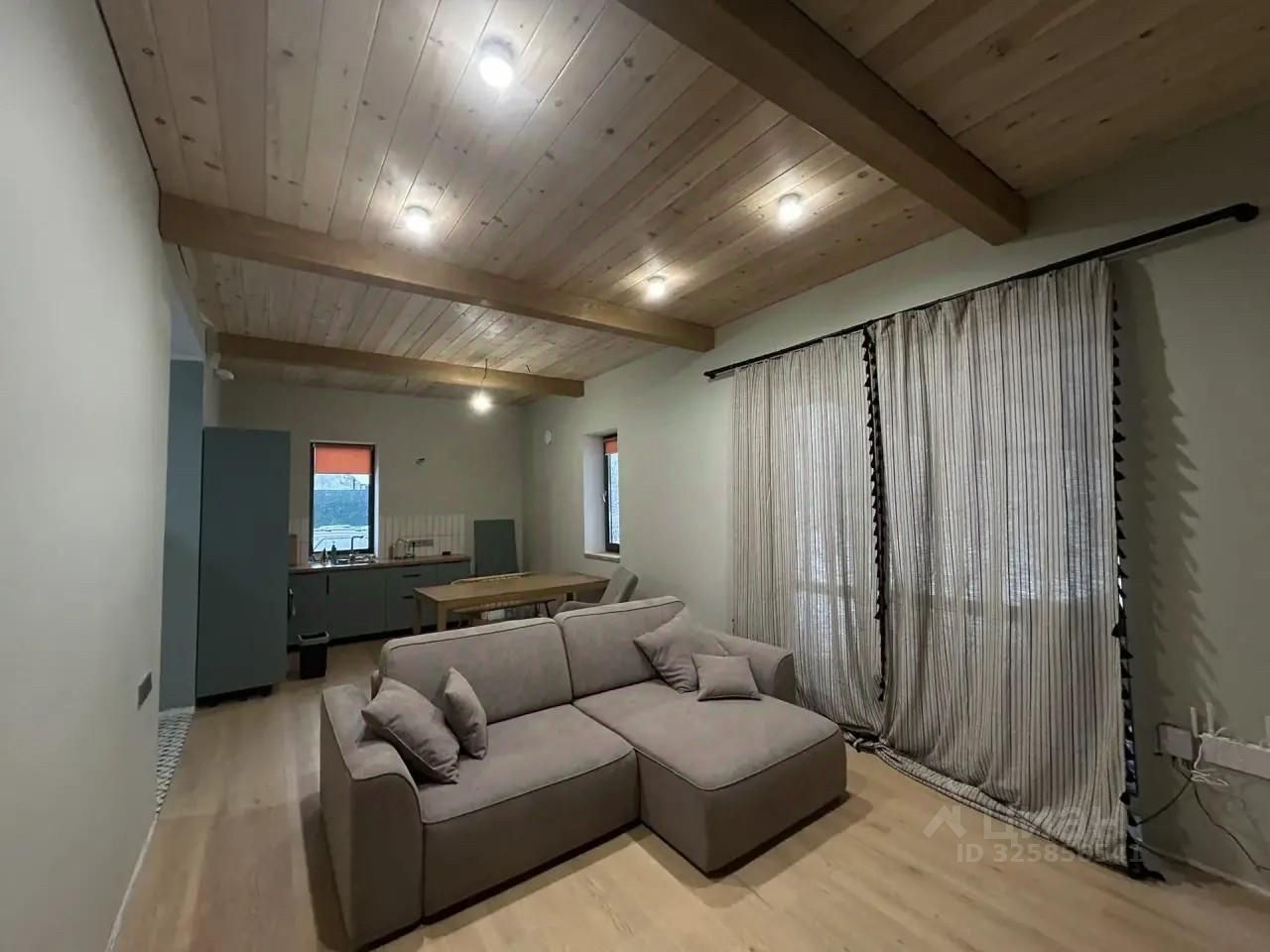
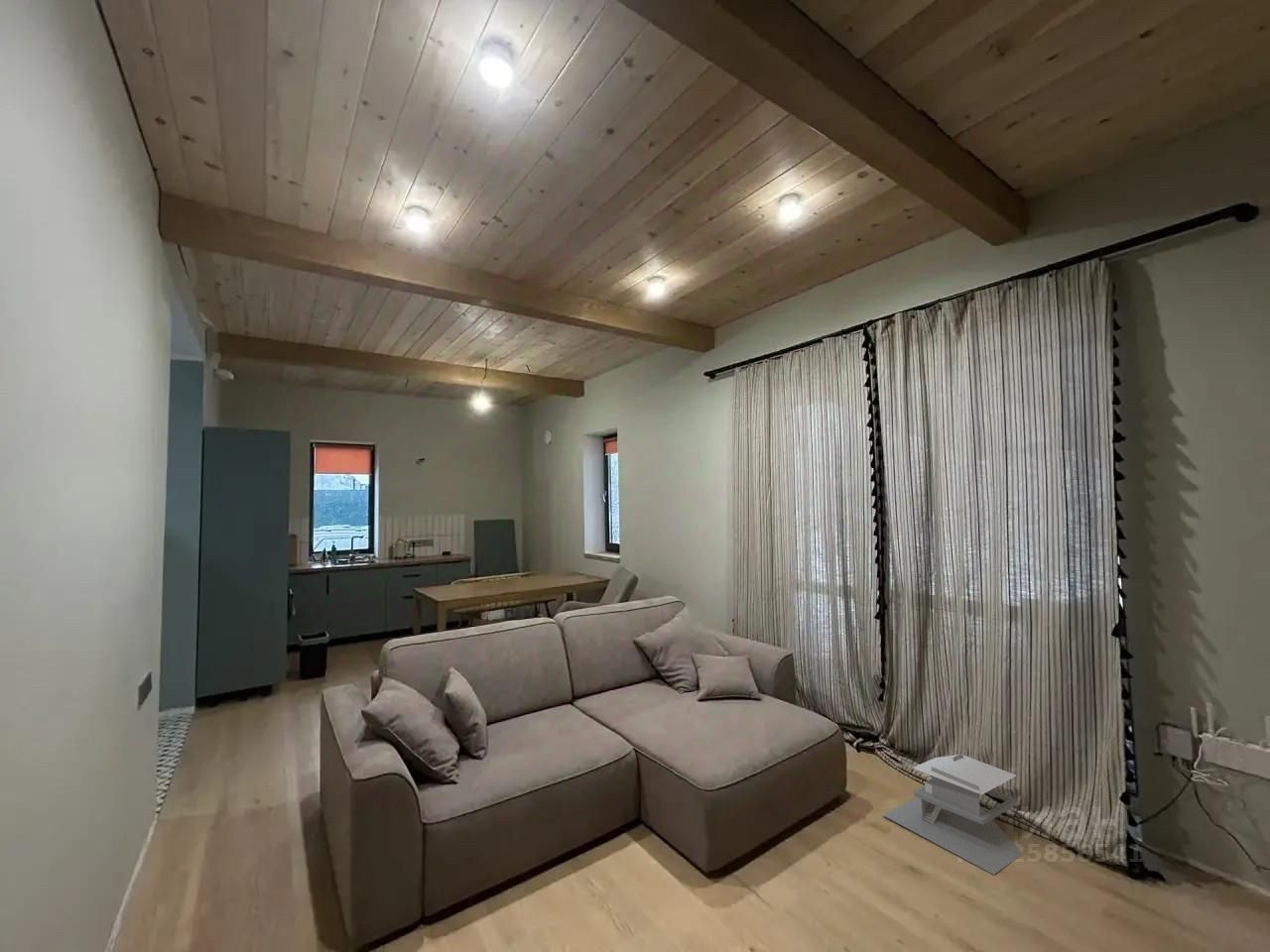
+ architectural model [882,753,1024,876]
